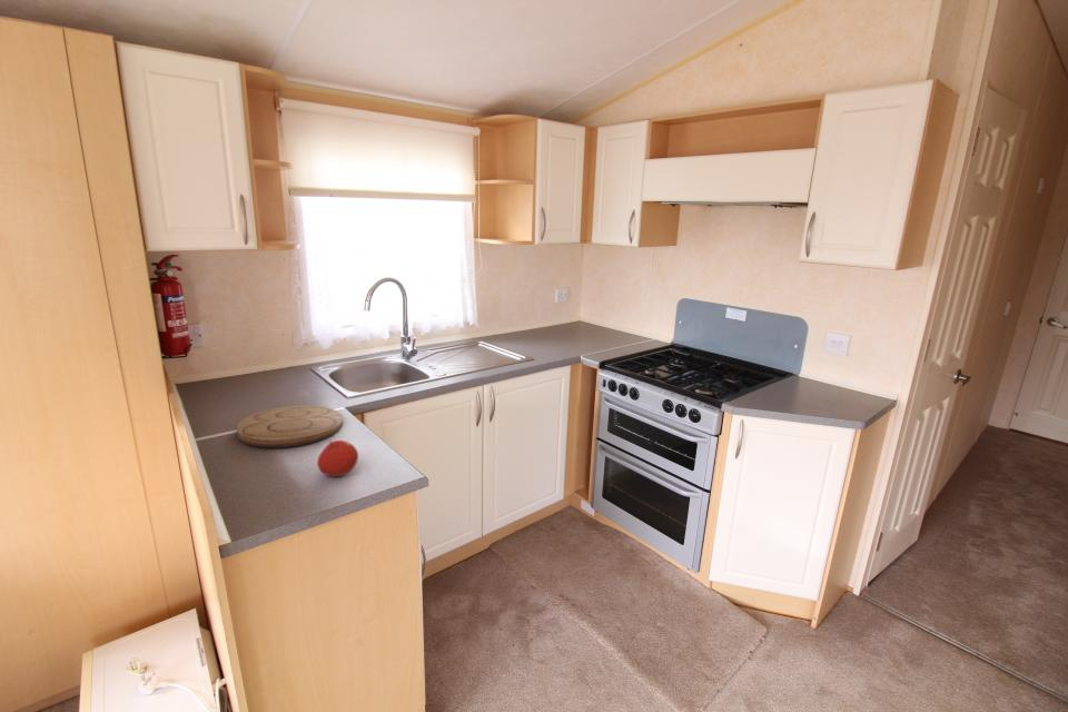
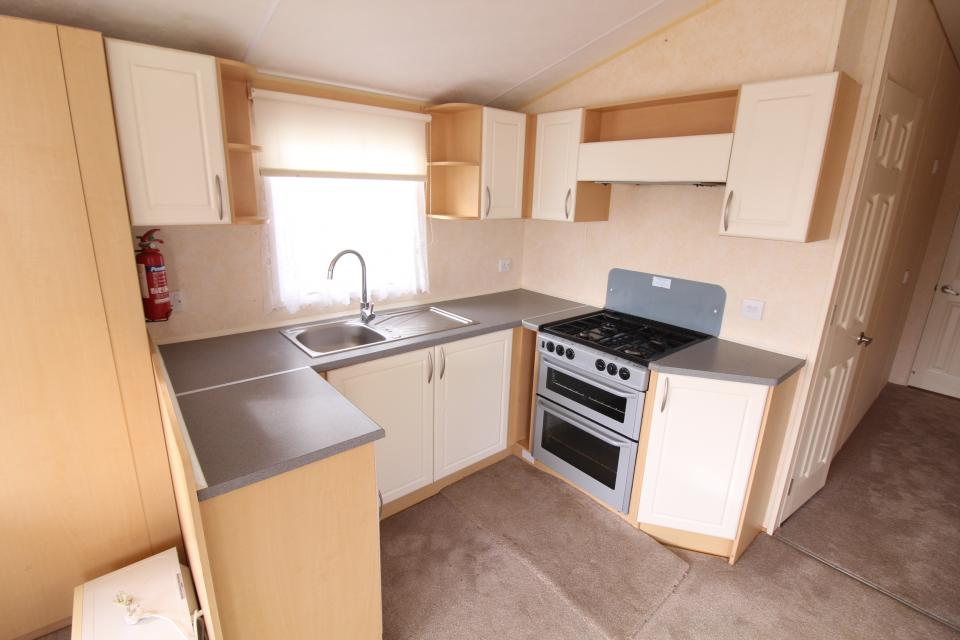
- cutting board [236,405,344,448]
- fruit [316,439,359,477]
